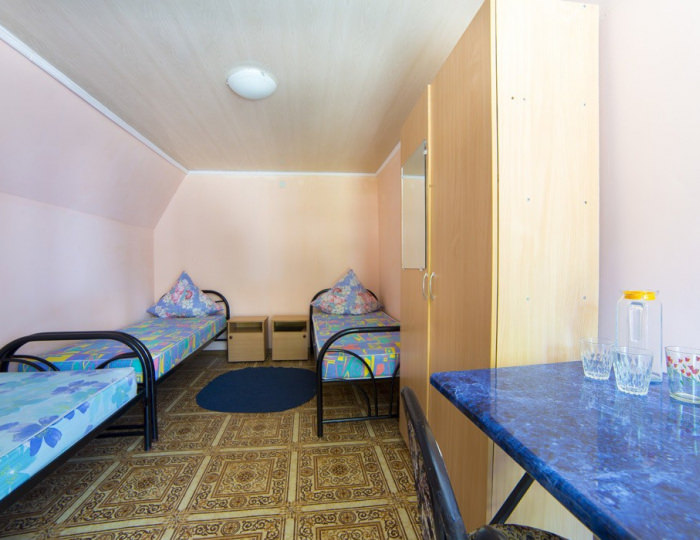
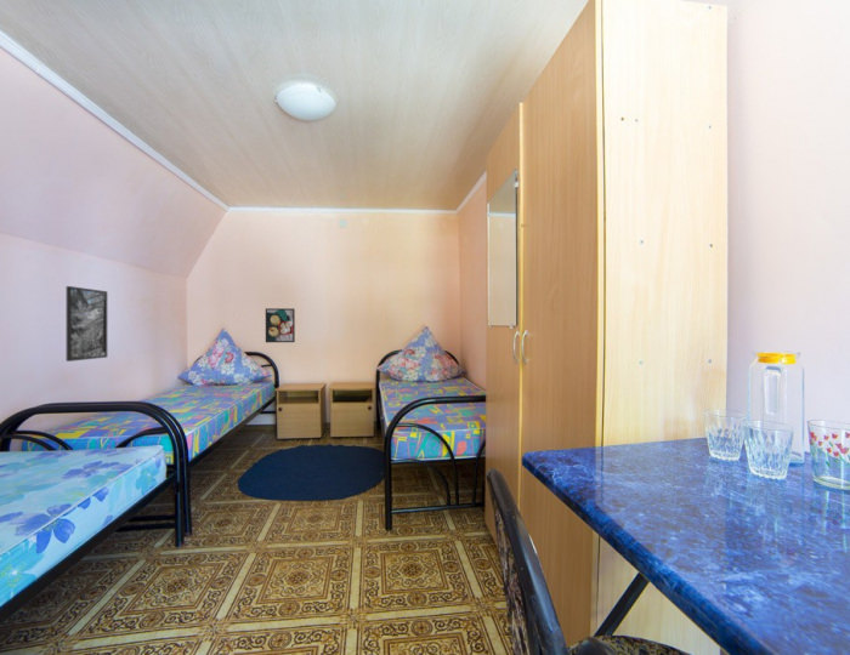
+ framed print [265,307,296,343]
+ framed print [66,285,108,363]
